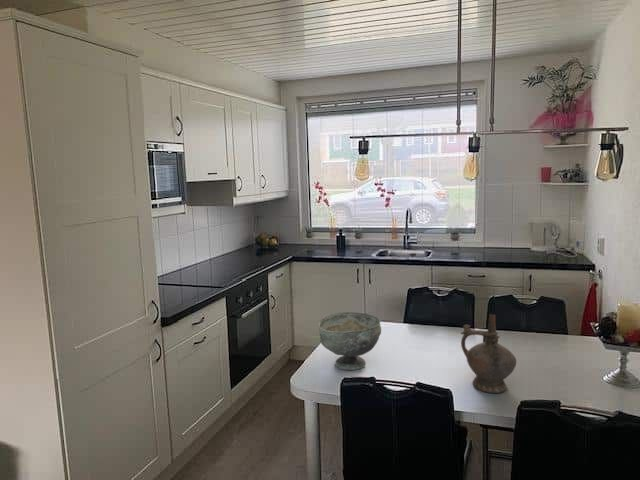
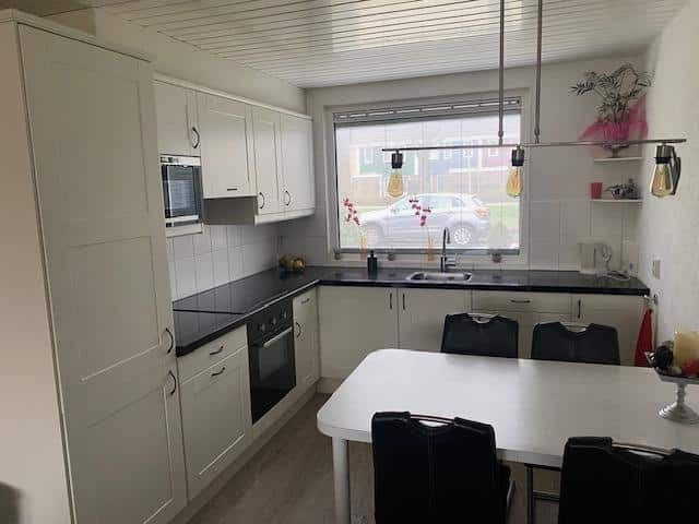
- decorative bowl [317,311,382,371]
- ceremonial vessel [460,313,517,394]
